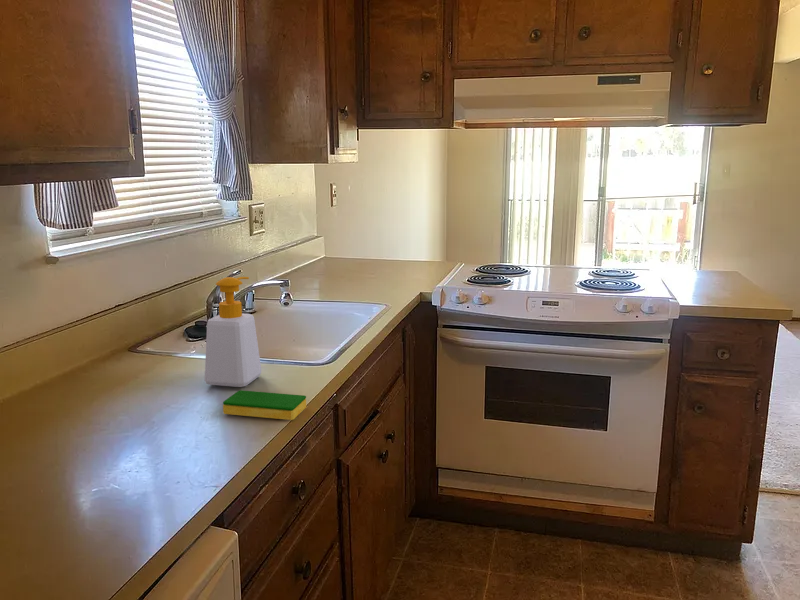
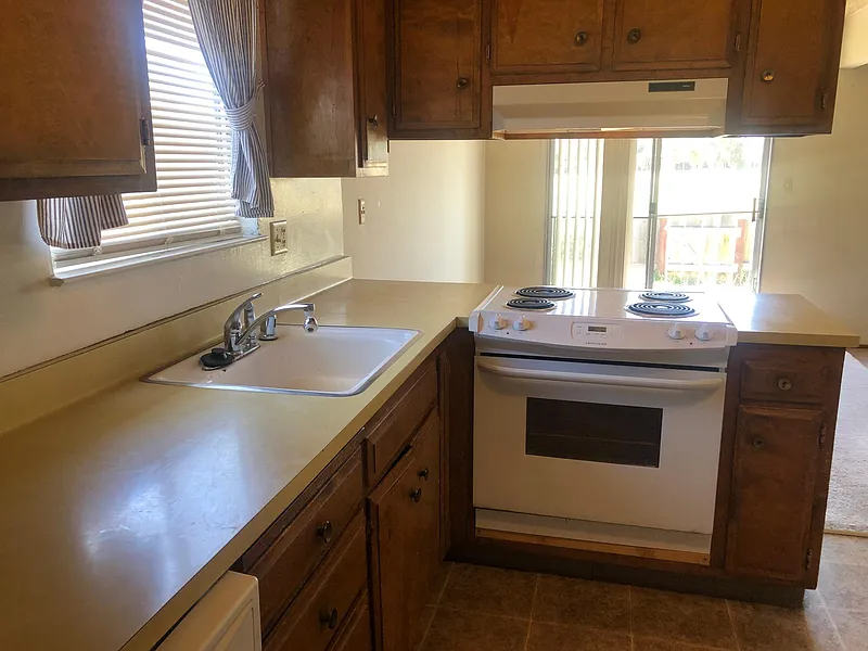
- soap bottle [204,276,262,388]
- dish sponge [222,389,307,421]
